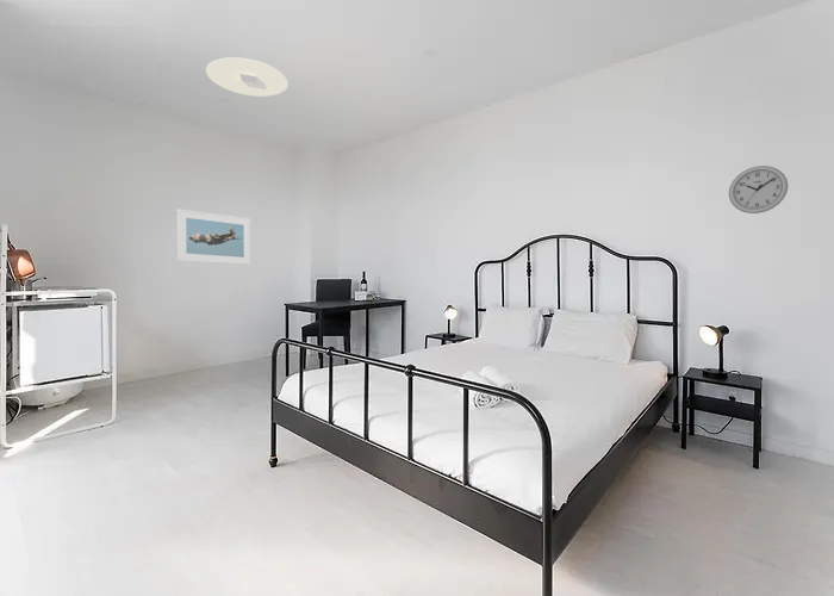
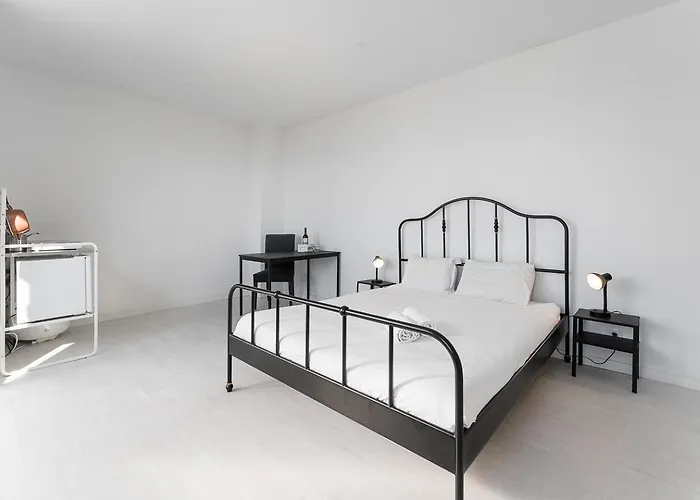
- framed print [176,207,253,266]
- wall clock [728,164,789,215]
- ceiling light [205,56,290,98]
